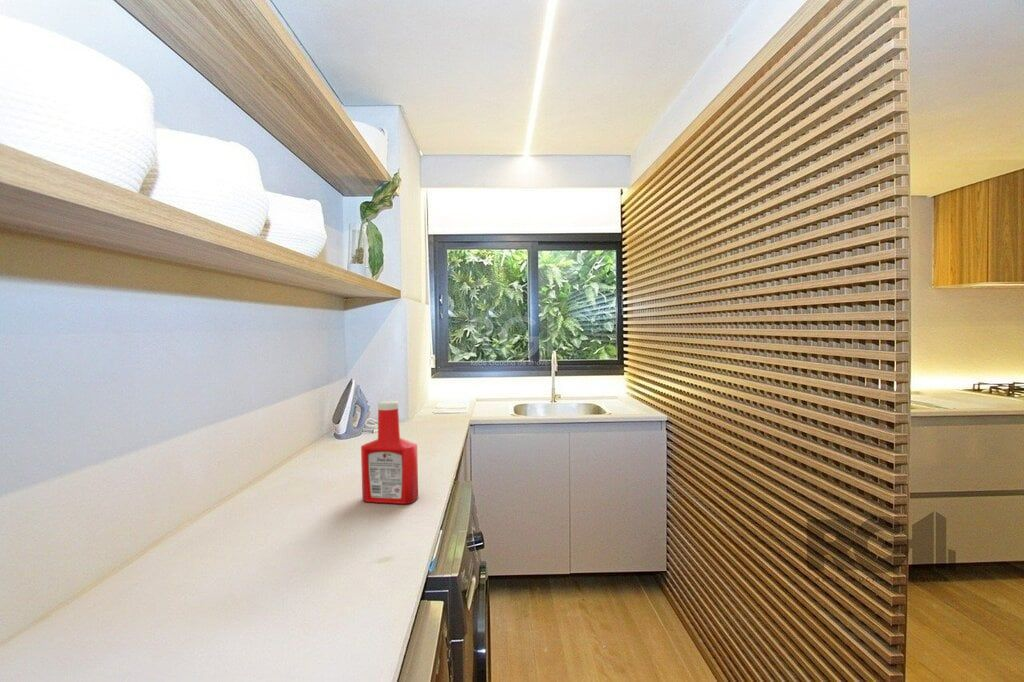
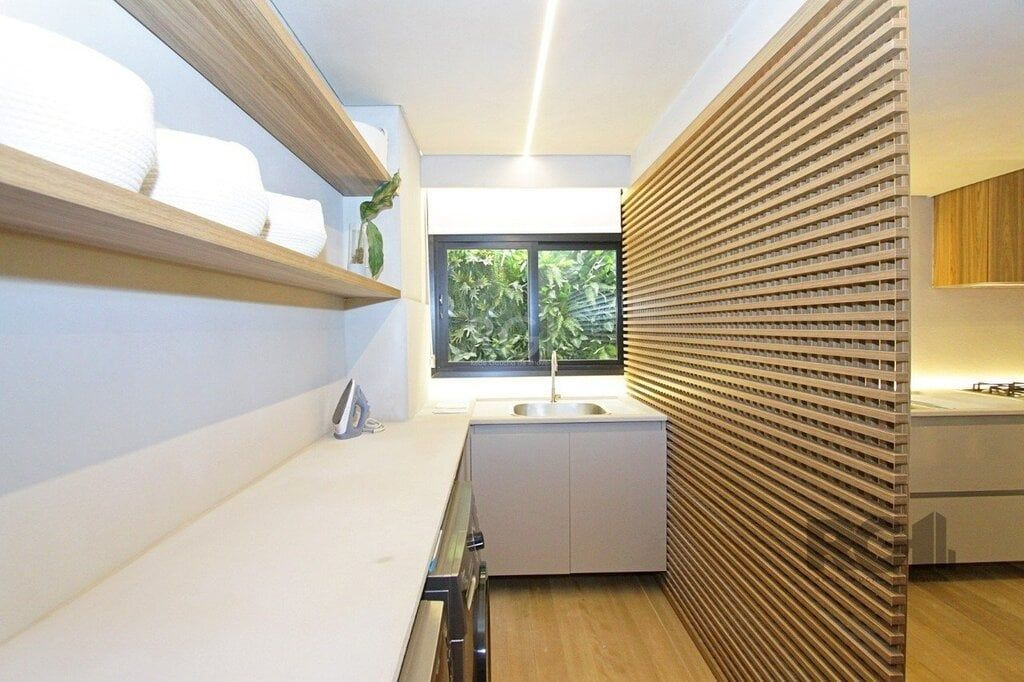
- soap bottle [360,400,419,505]
